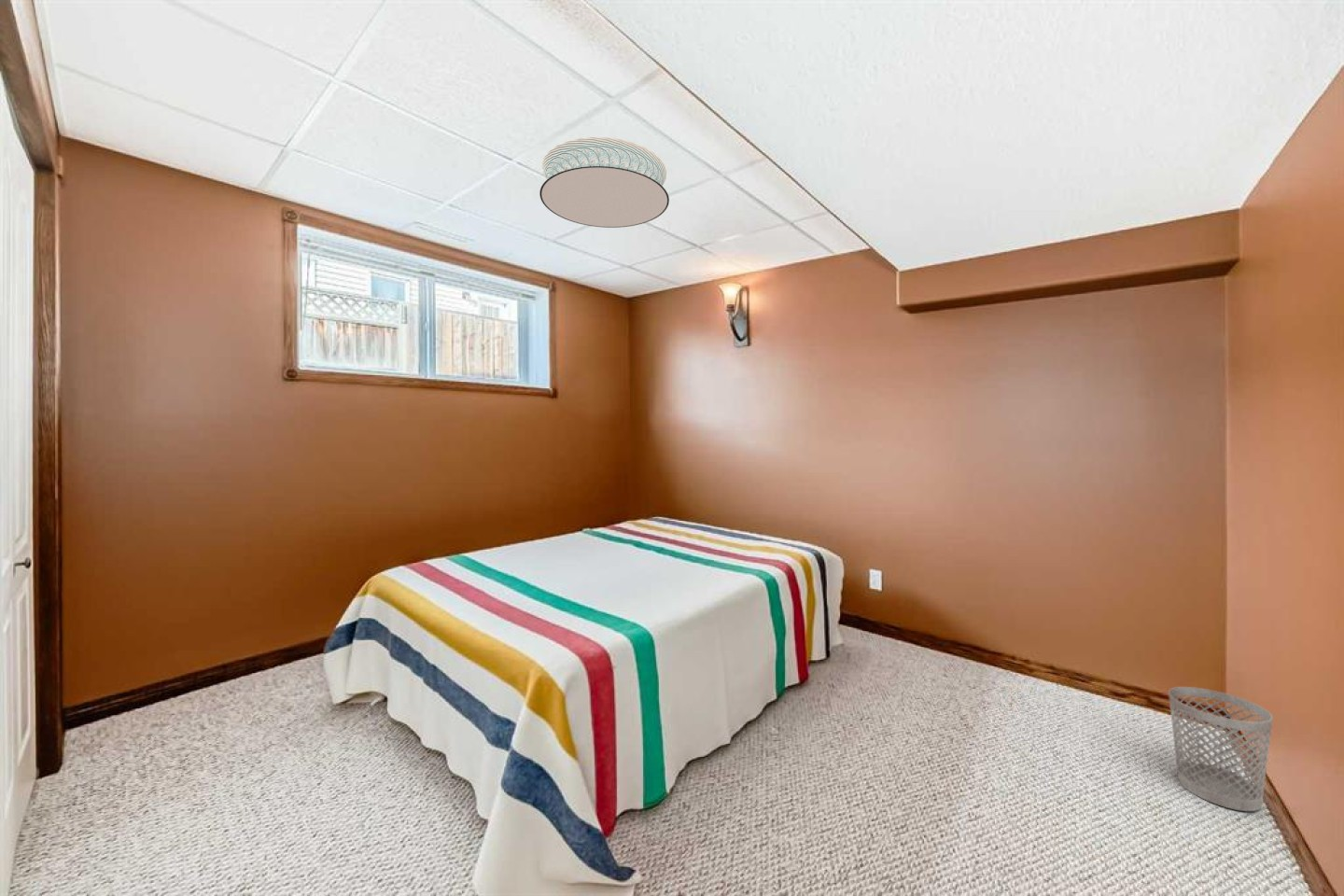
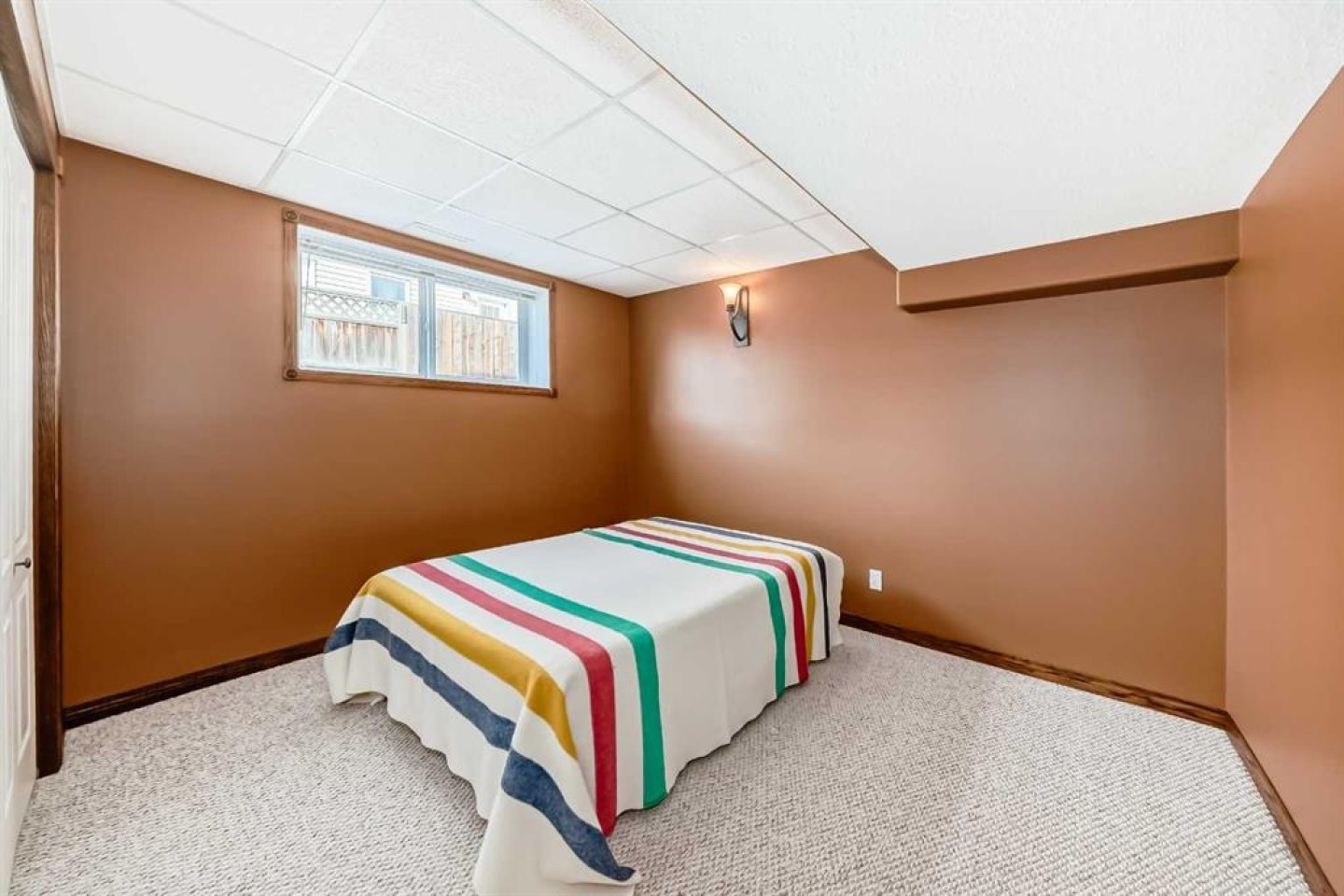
- wastebasket [1168,686,1274,812]
- ceiling light [539,136,670,229]
